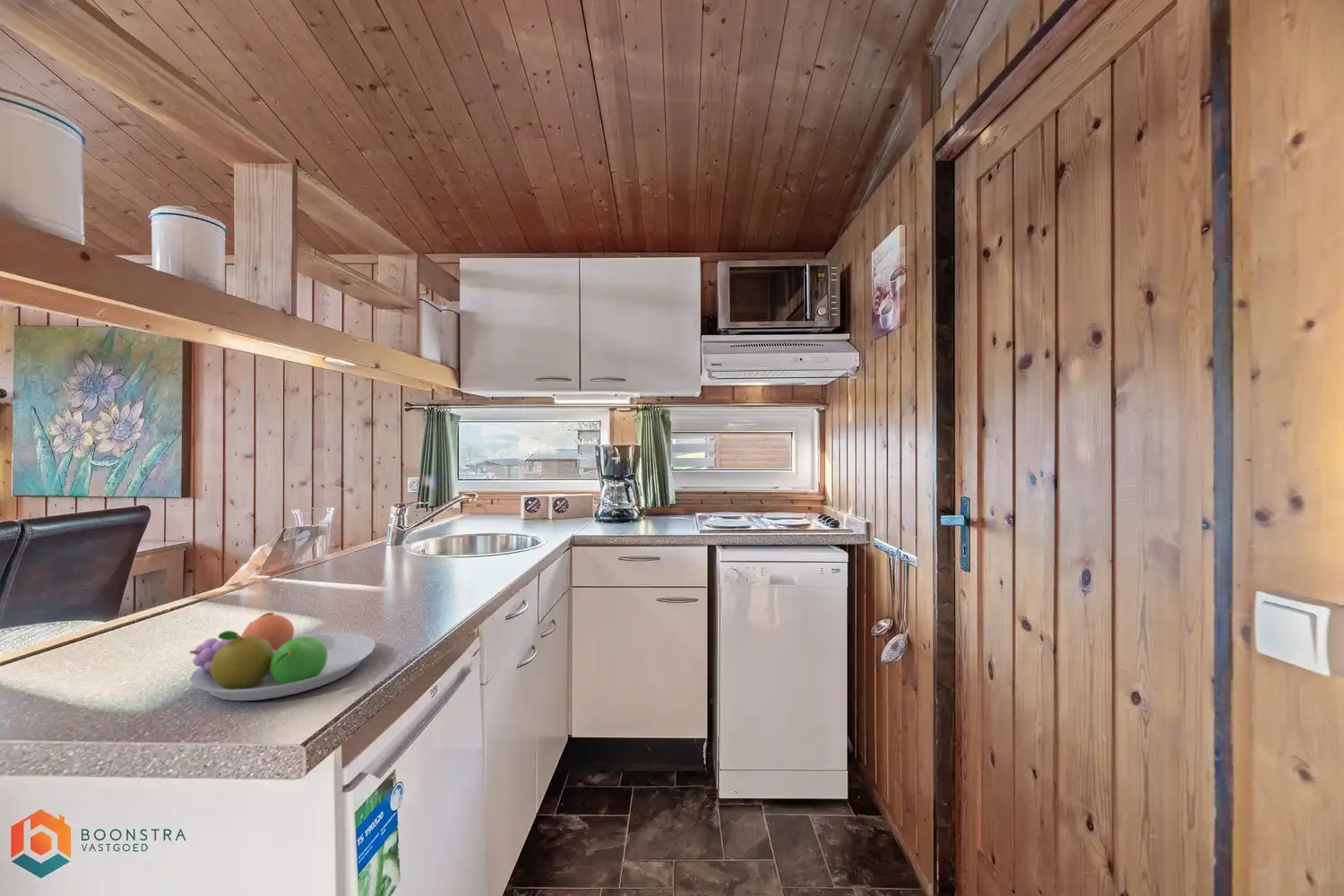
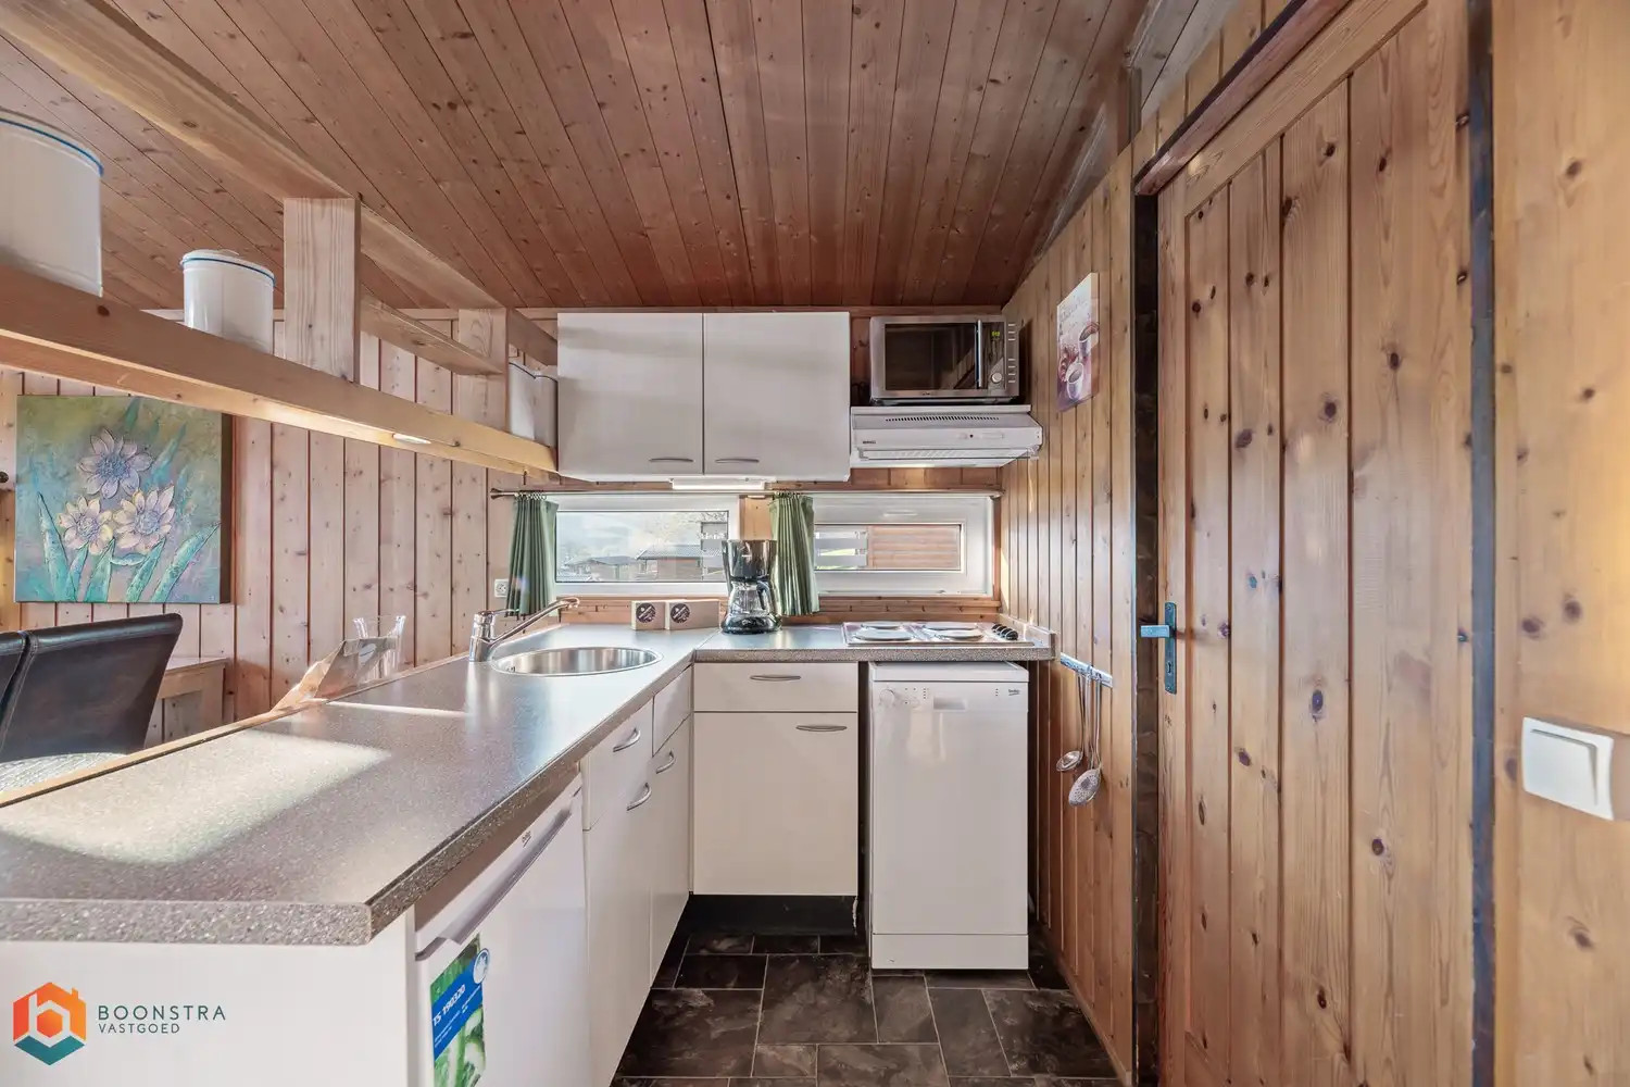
- fruit bowl [188,612,376,702]
